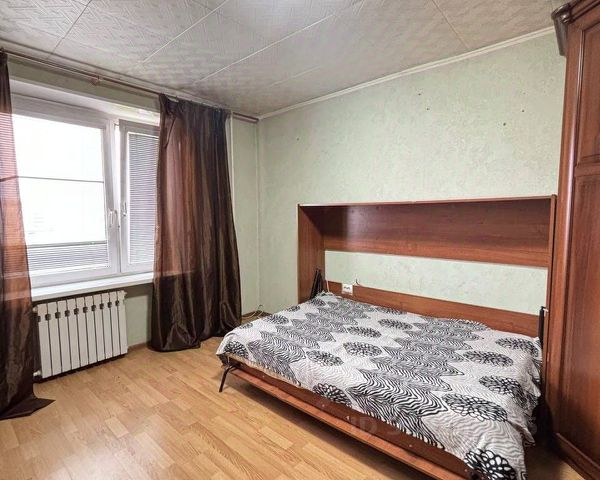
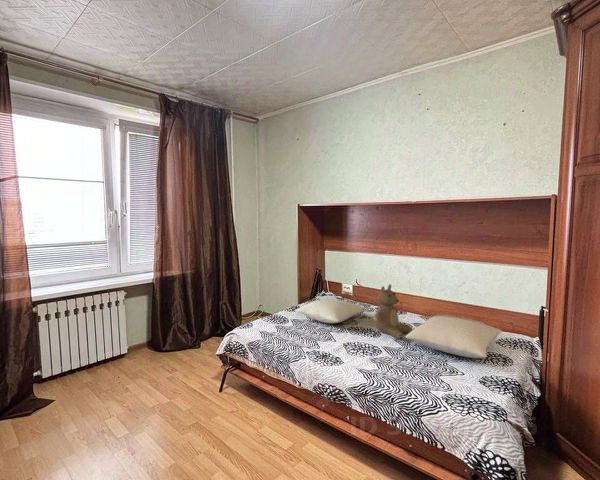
+ pillow [294,298,367,324]
+ pillow [405,314,502,359]
+ teddy bear [373,283,413,340]
